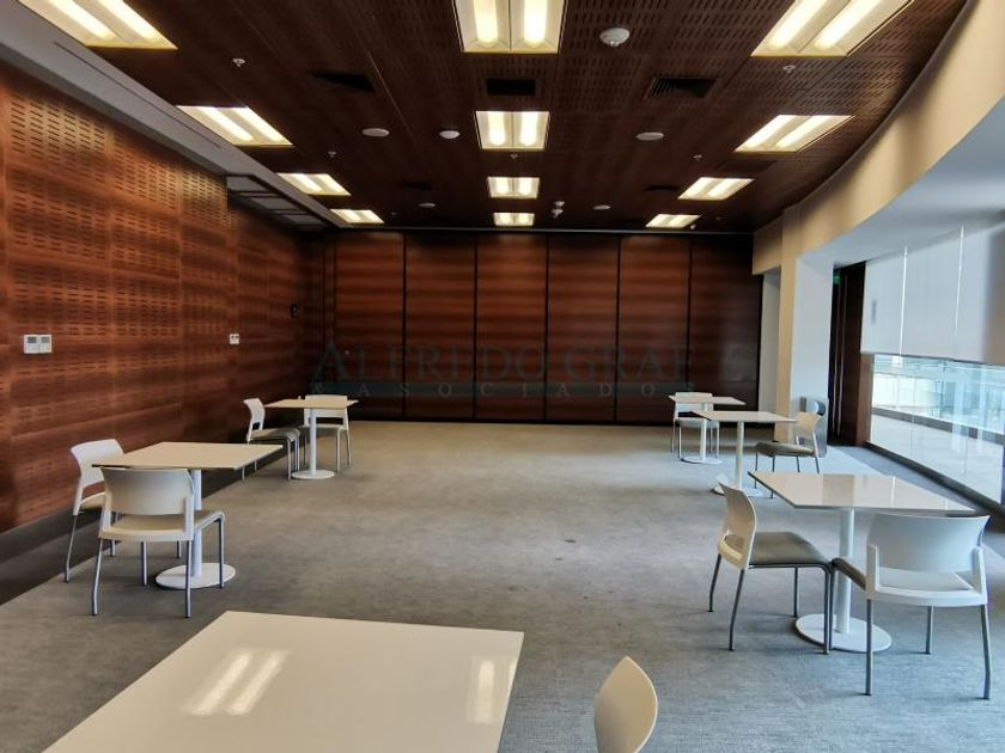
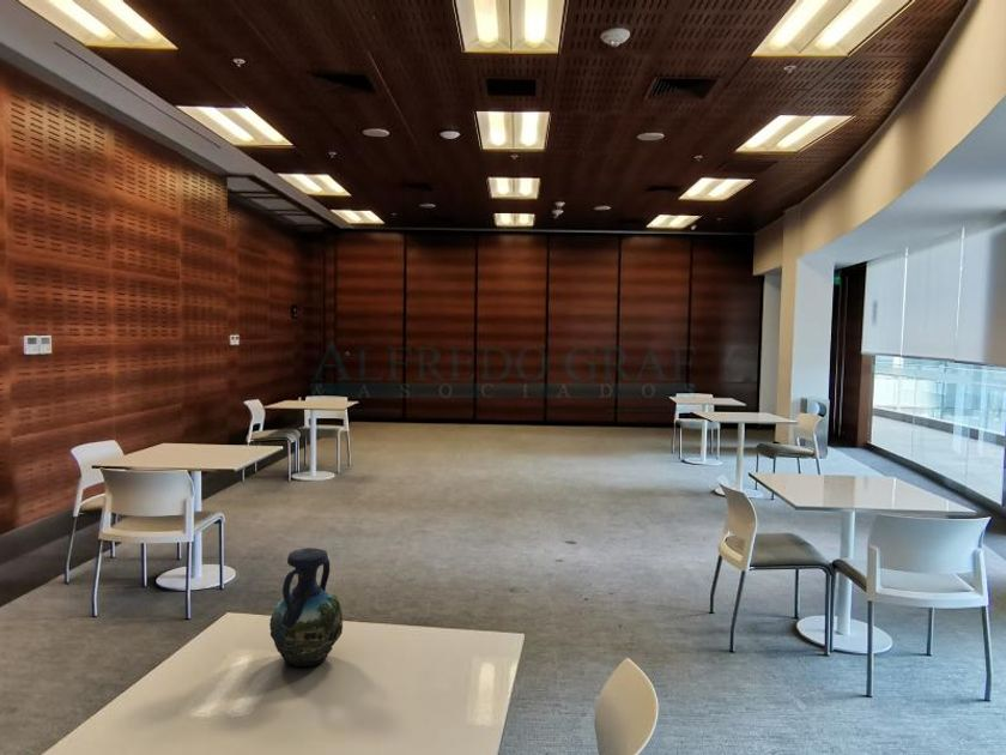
+ vase [268,546,344,668]
